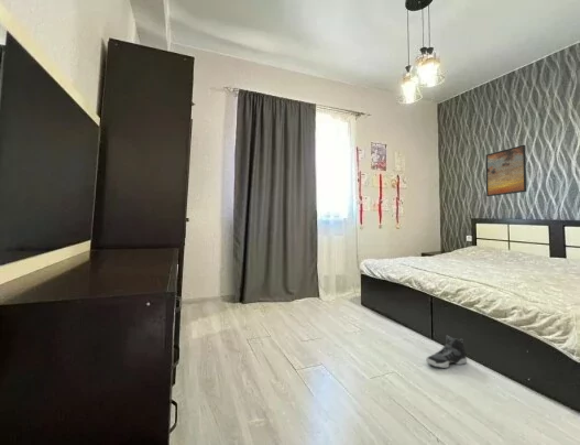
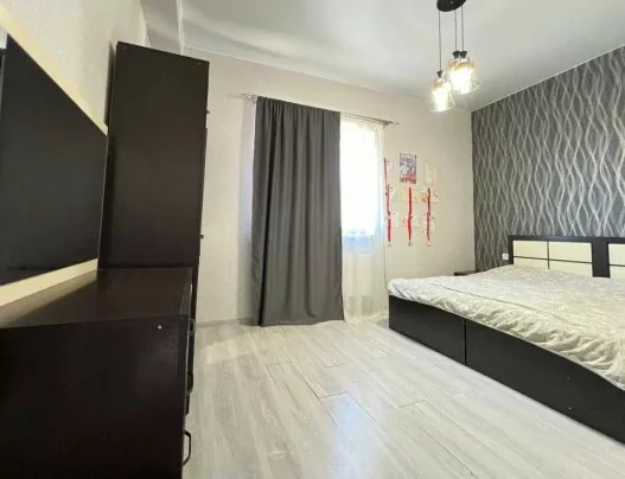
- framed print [485,144,527,197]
- sneaker [425,334,468,369]
